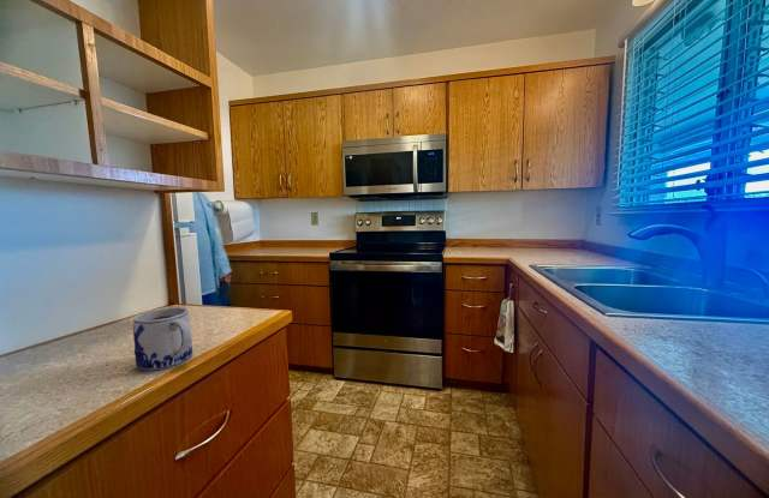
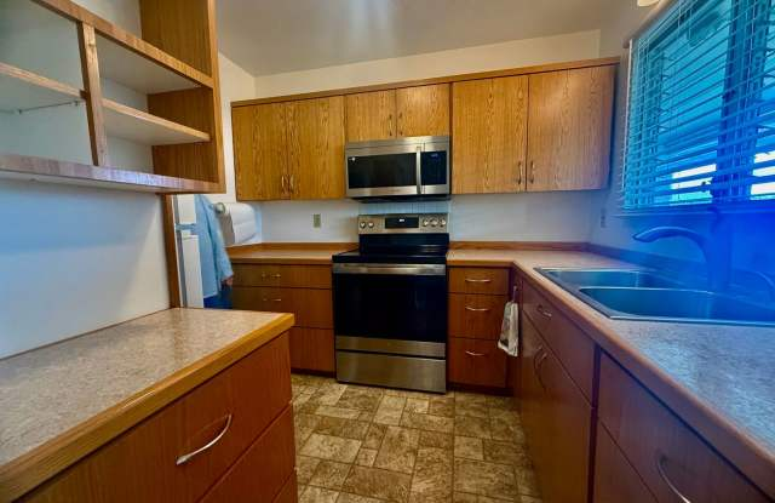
- mug [132,306,193,371]
